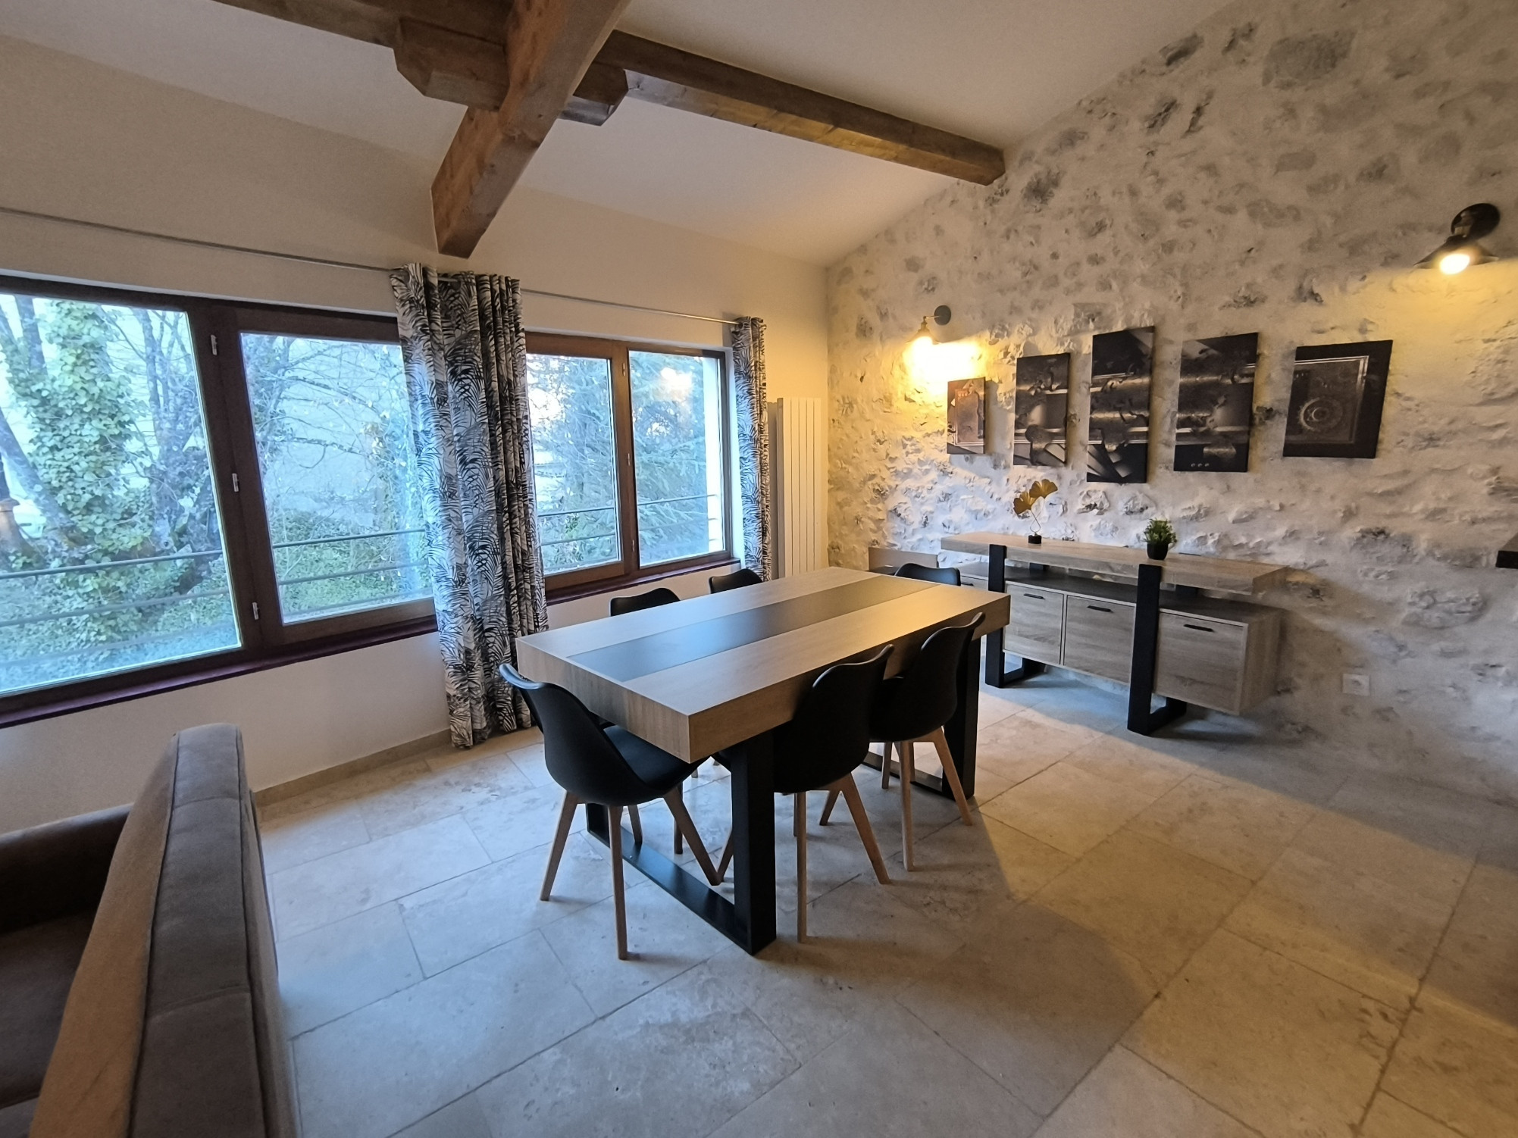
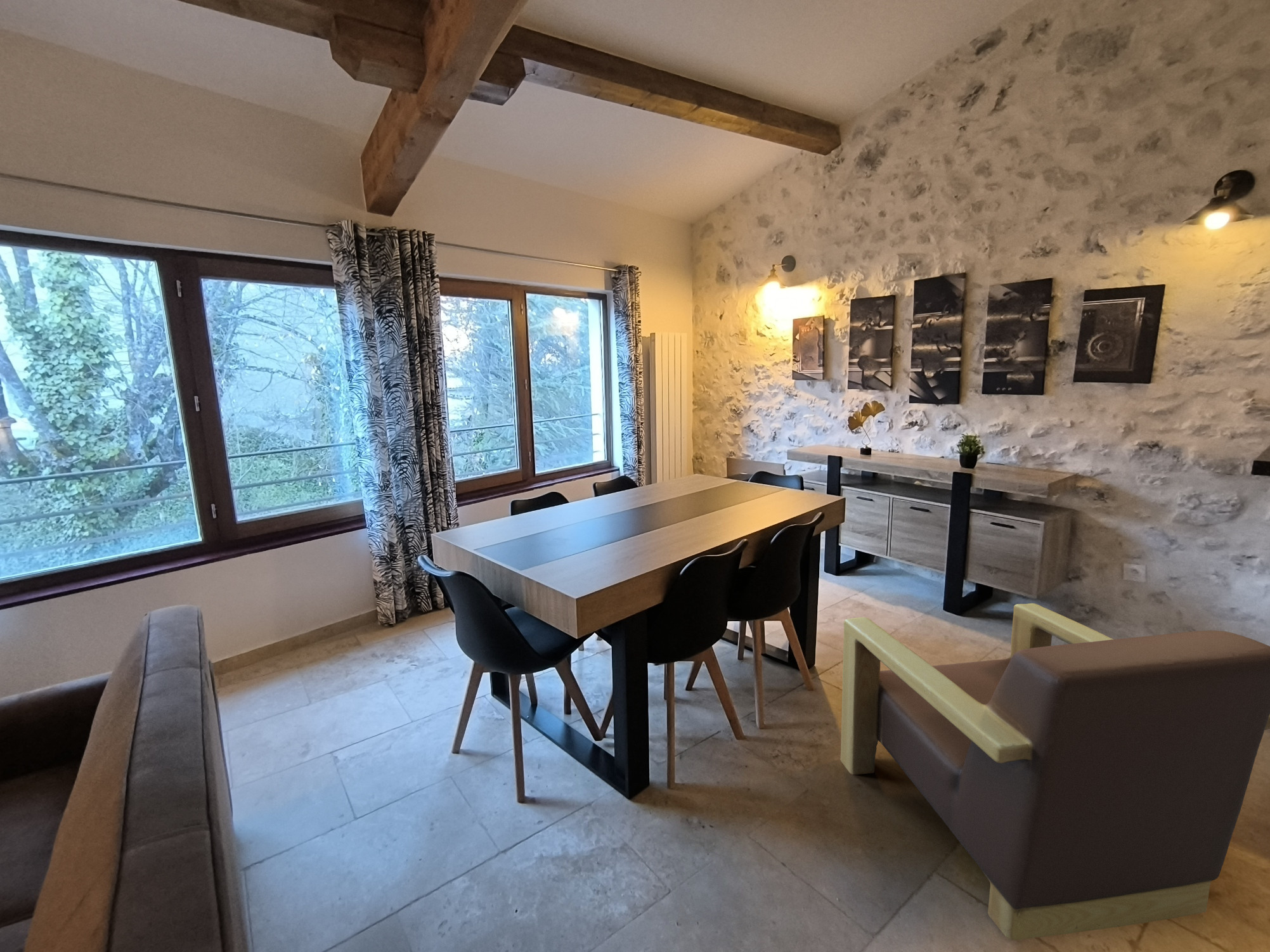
+ armchair [840,603,1270,941]
